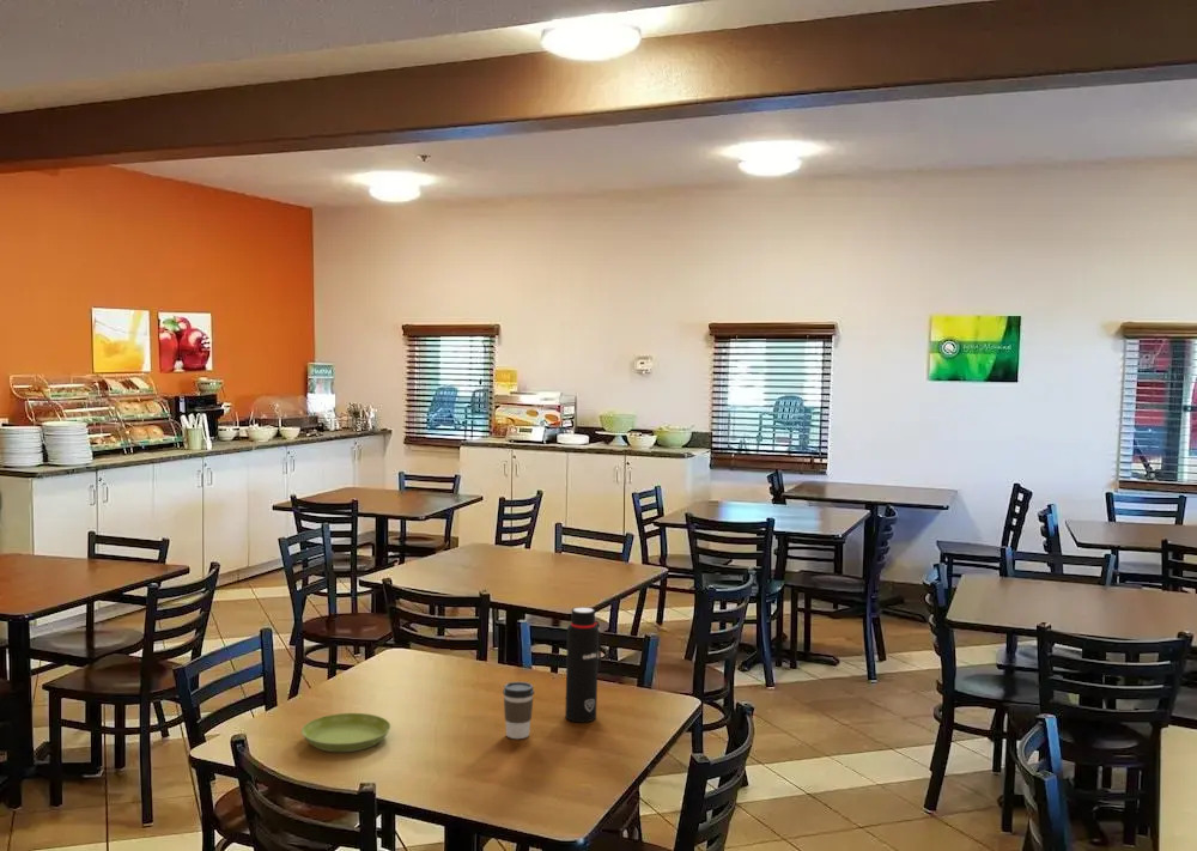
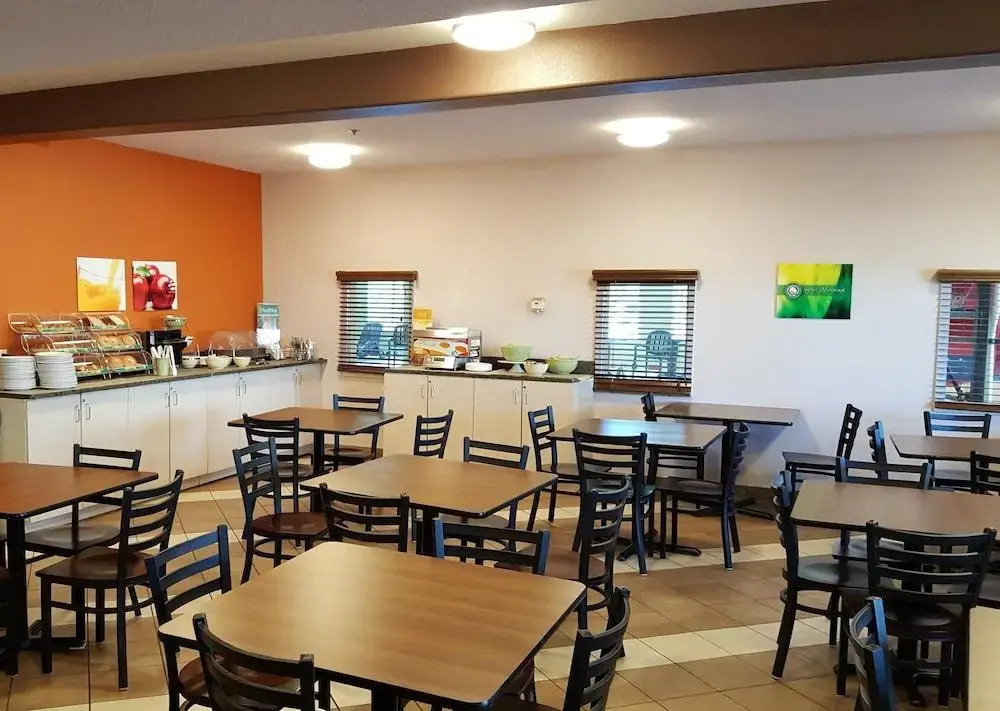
- saucer [300,712,391,753]
- water bottle [564,606,602,723]
- coffee cup [502,681,535,740]
